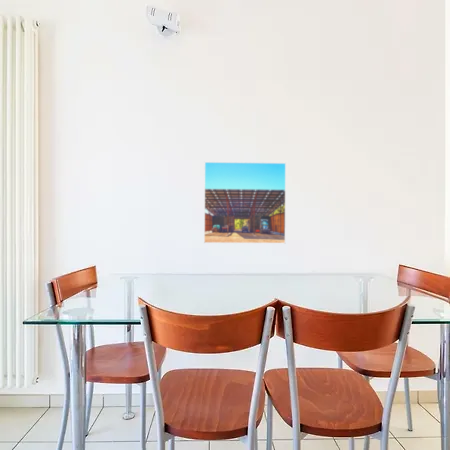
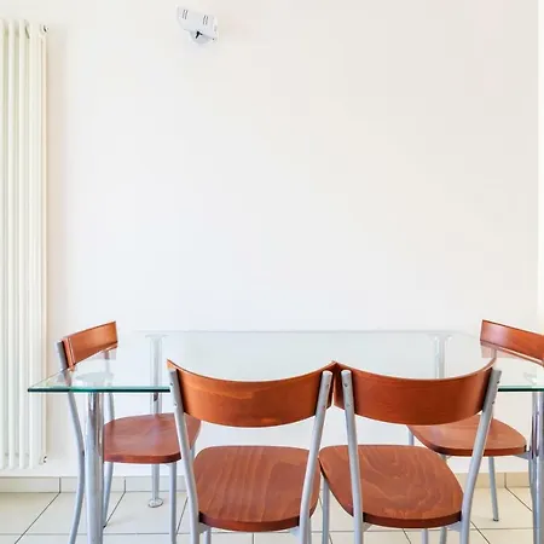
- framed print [203,161,287,244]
